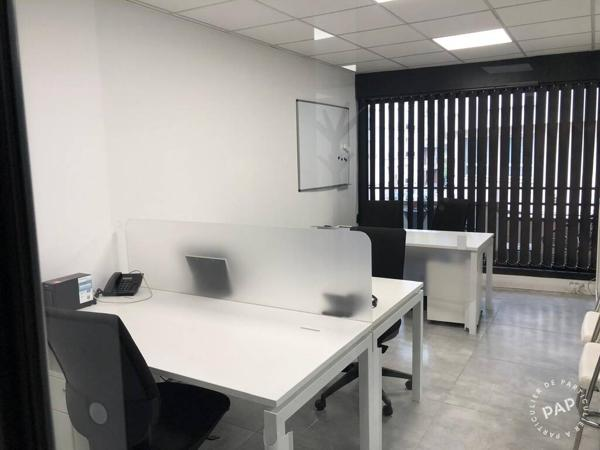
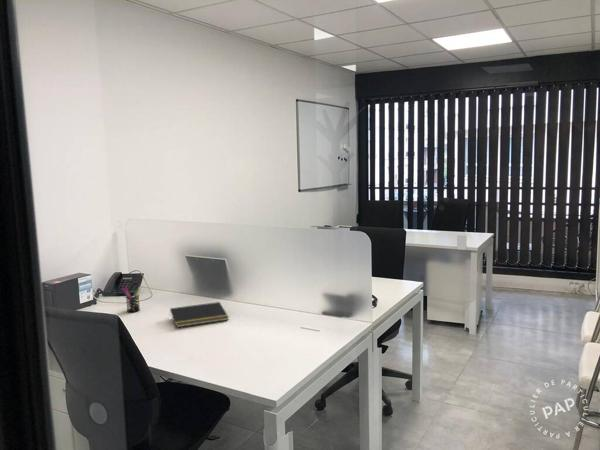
+ notepad [169,301,230,328]
+ pen holder [121,285,142,313]
